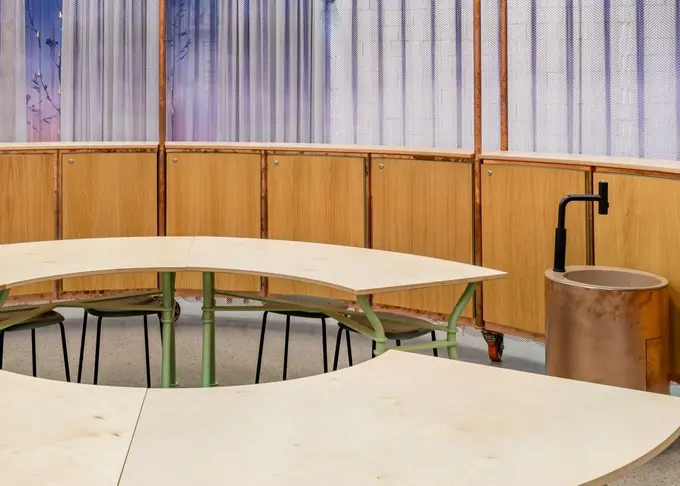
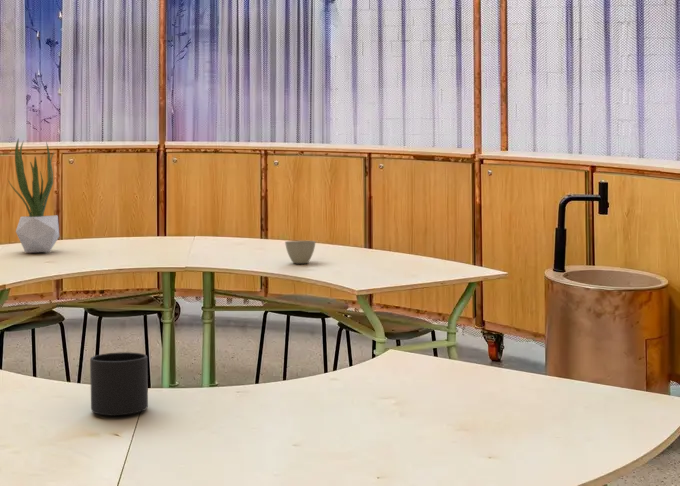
+ mug [89,351,149,416]
+ potted plant [7,137,60,254]
+ flower pot [284,240,316,264]
